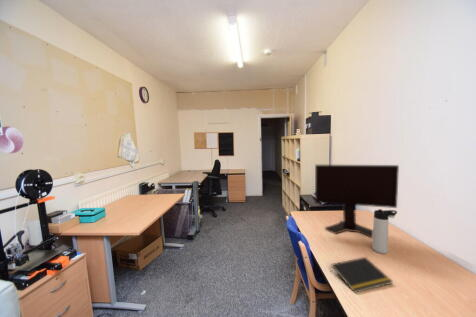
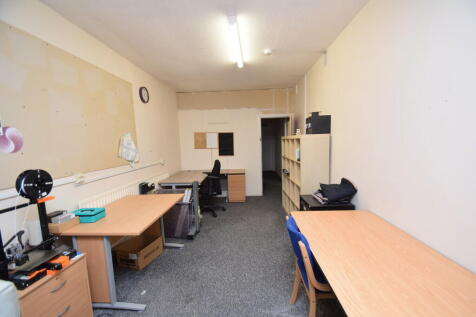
- monitor [314,164,400,239]
- thermos bottle [371,208,398,255]
- notepad [330,256,394,294]
